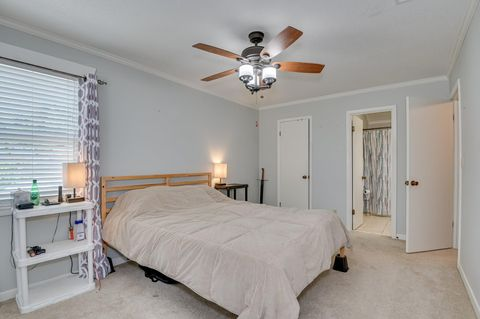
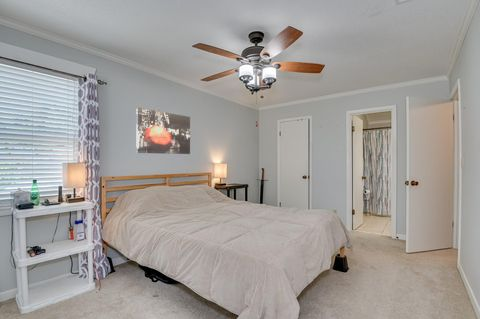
+ wall art [136,107,191,155]
